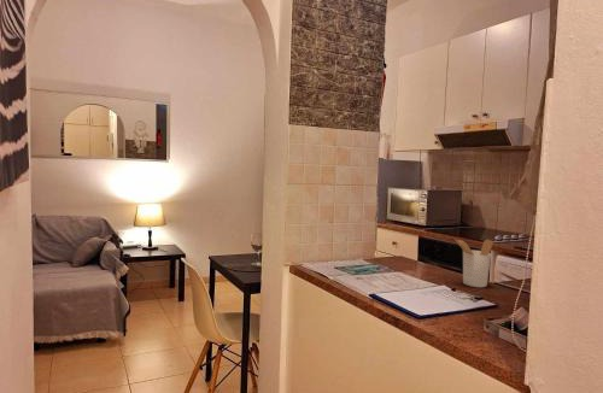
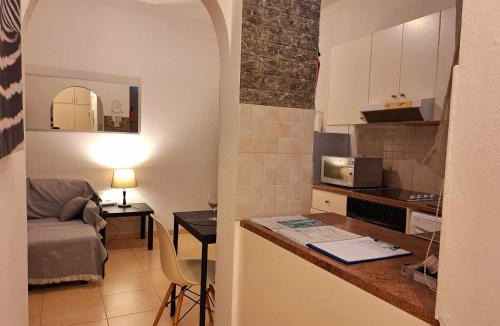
- utensil holder [453,237,494,288]
